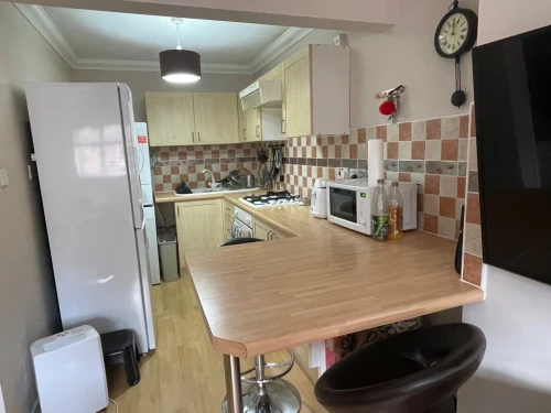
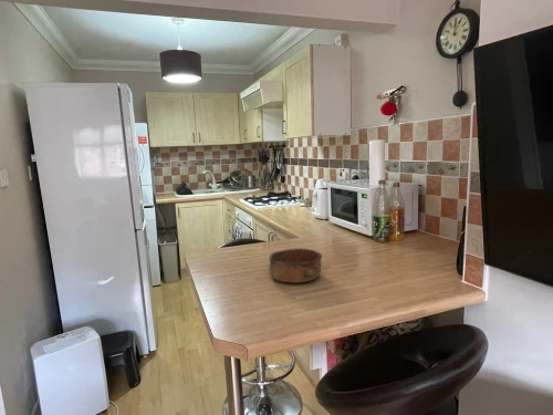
+ bowl [268,248,323,283]
